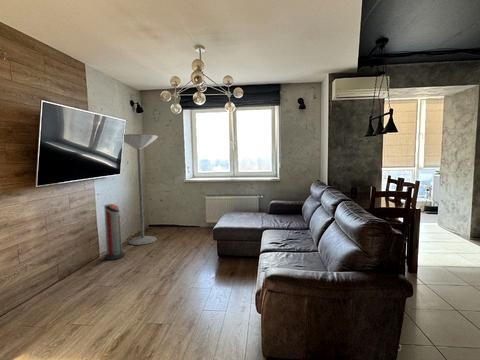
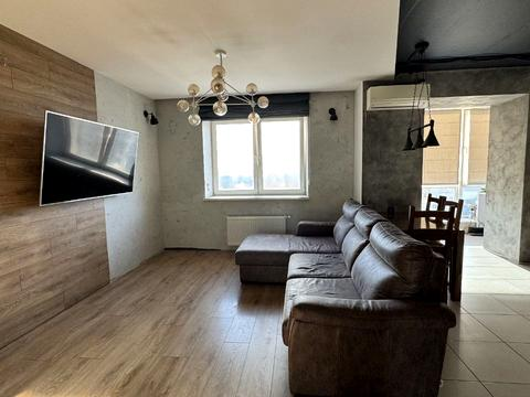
- air purifier [103,203,126,261]
- floor lamp [123,133,159,246]
